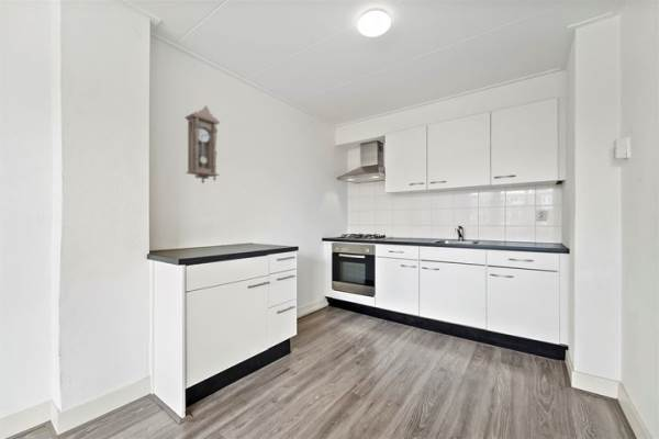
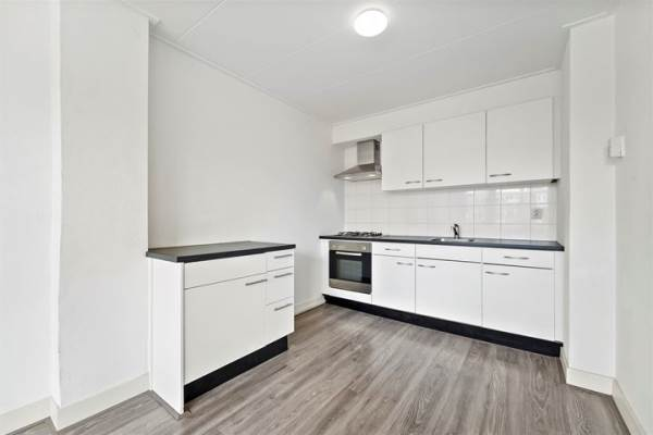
- pendulum clock [185,104,221,184]
